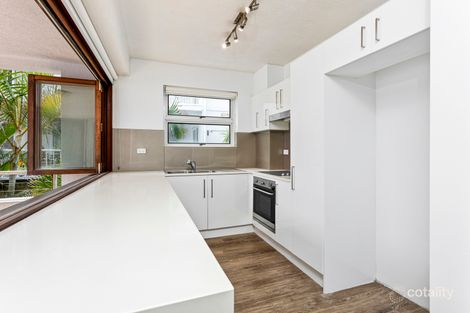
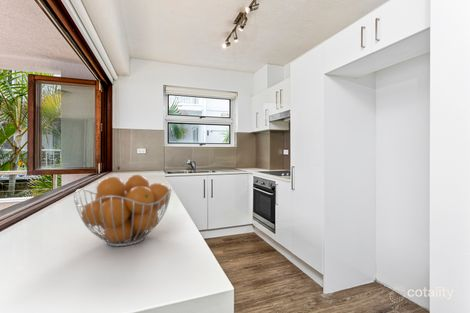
+ fruit basket [73,174,173,247]
